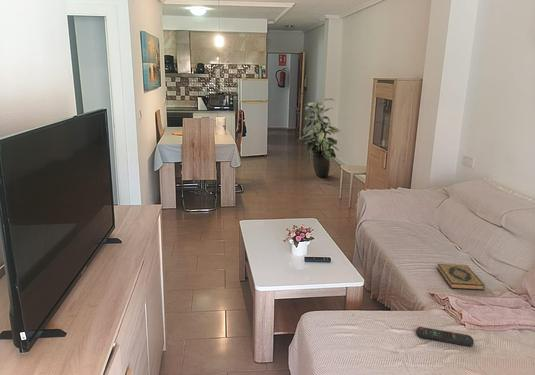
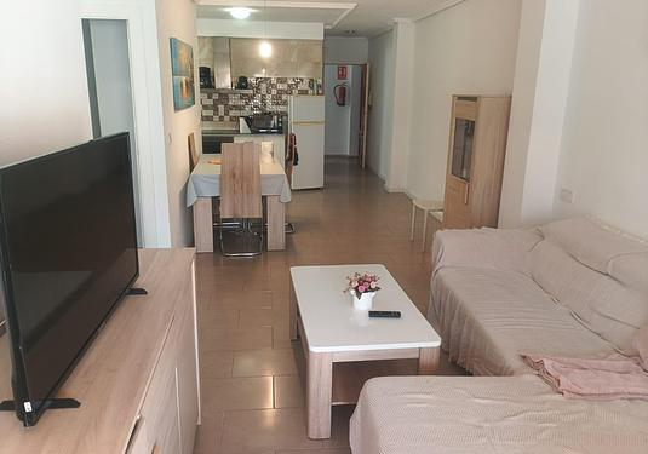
- hardback book [436,263,486,291]
- remote control [416,326,475,348]
- indoor plant [297,97,341,178]
